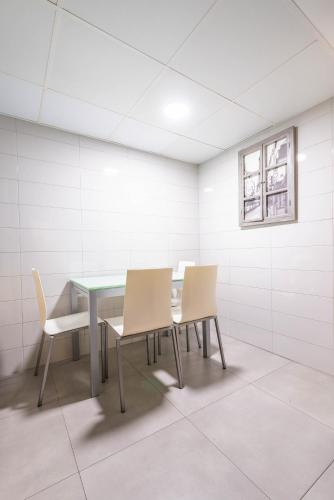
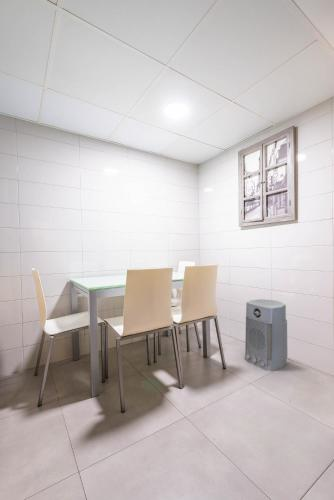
+ air purifier [244,298,288,372]
